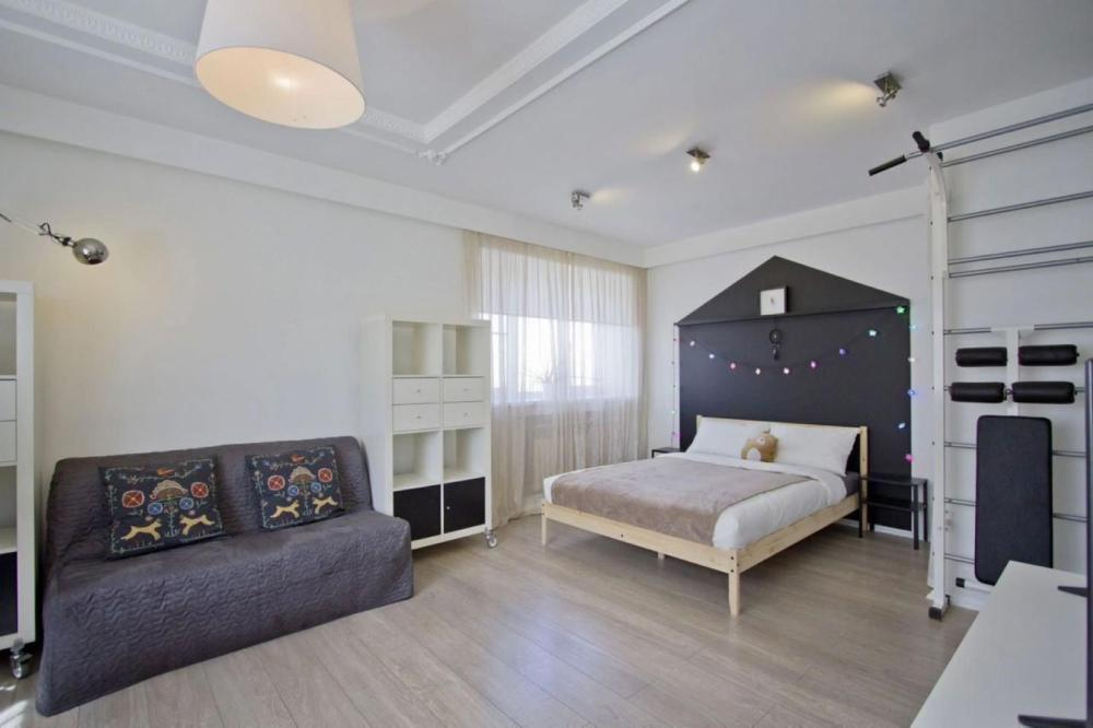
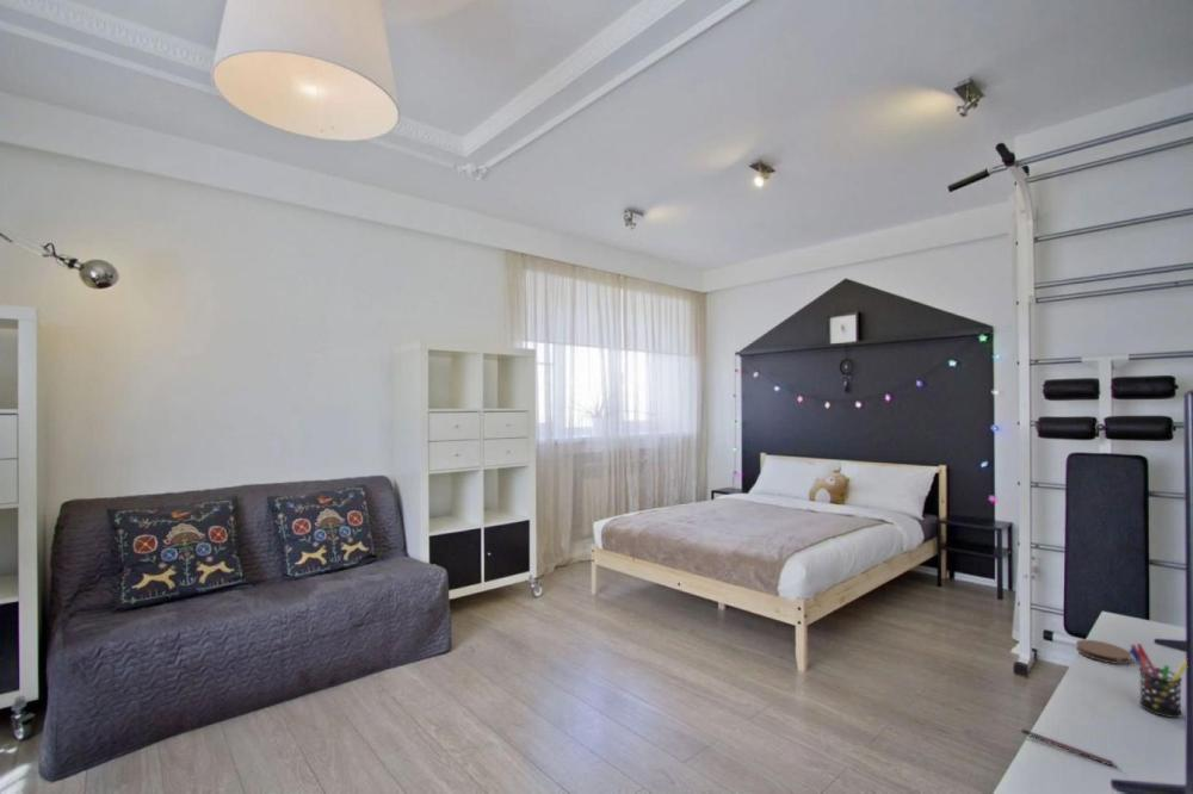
+ pen [1012,726,1119,768]
+ pen holder [1127,643,1187,719]
+ coaster [1075,639,1132,665]
